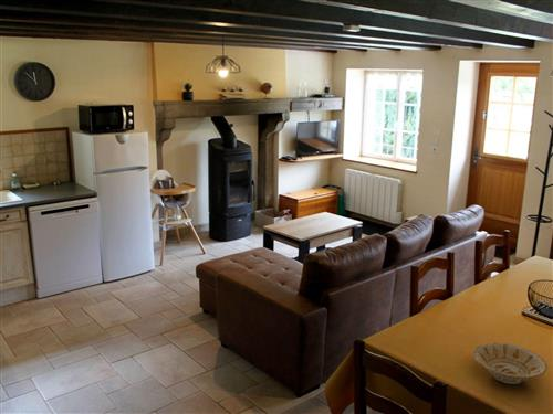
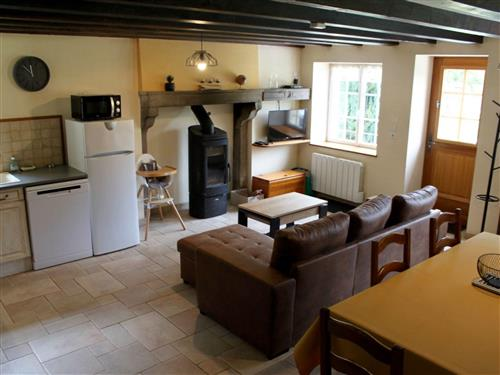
- bowl [472,342,549,385]
